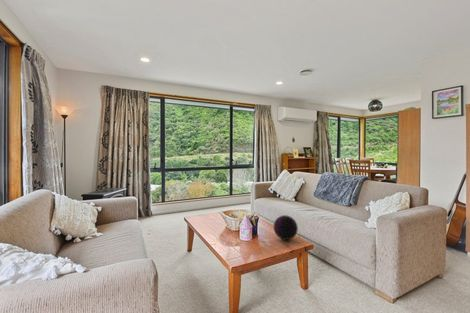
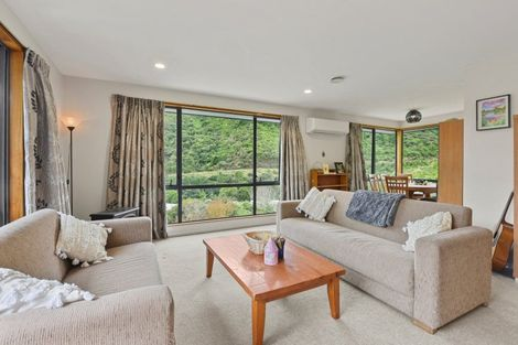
- decorative orb [273,214,299,241]
